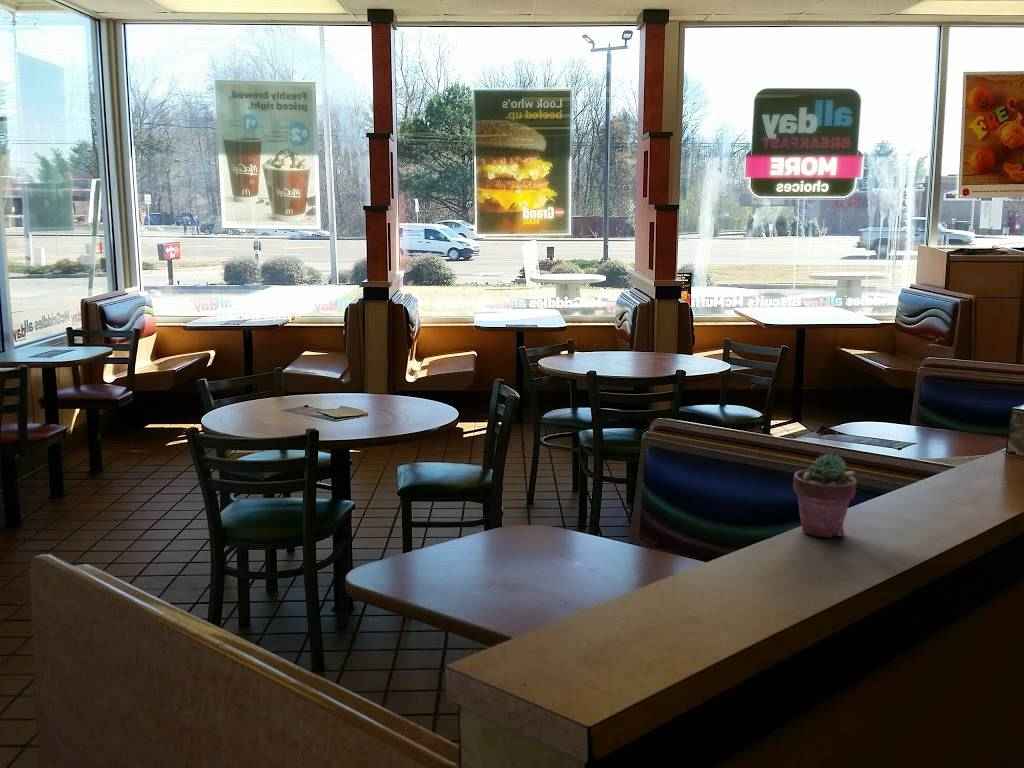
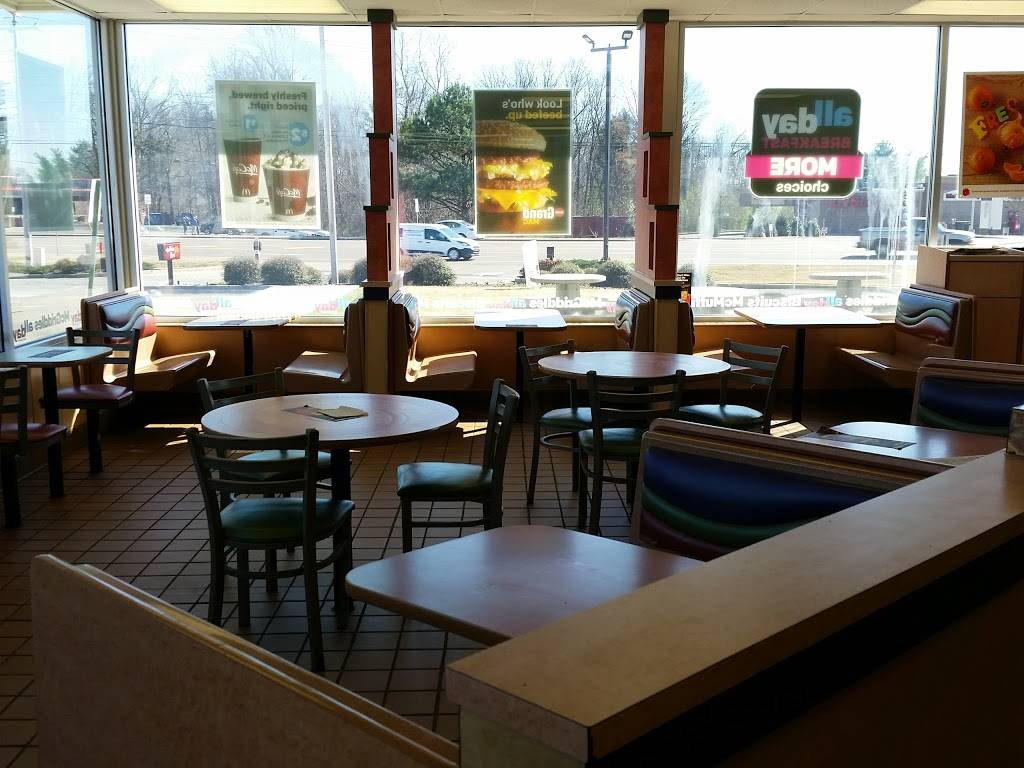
- potted succulent [792,453,858,539]
